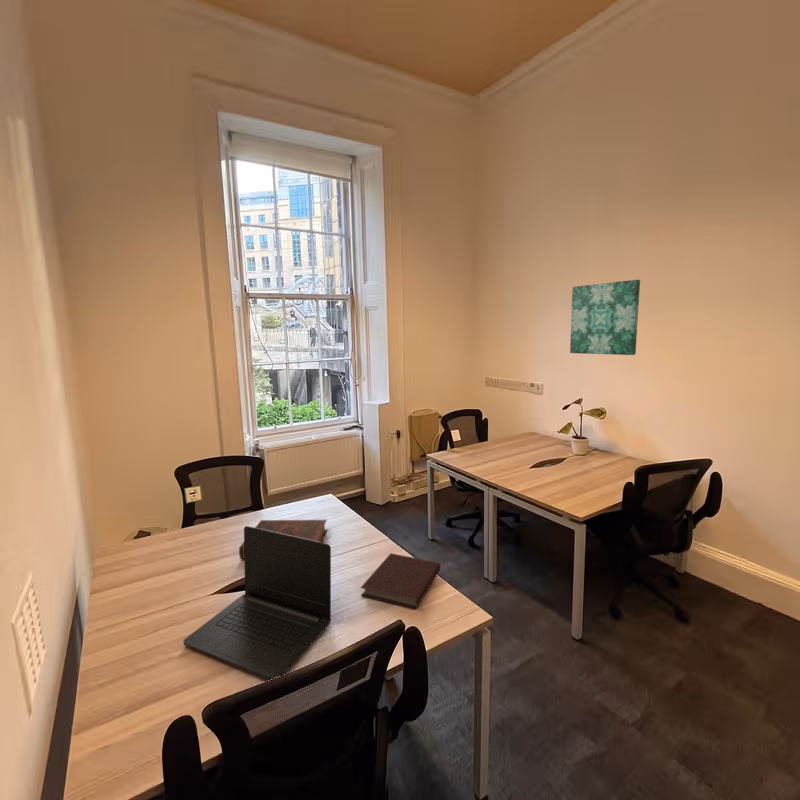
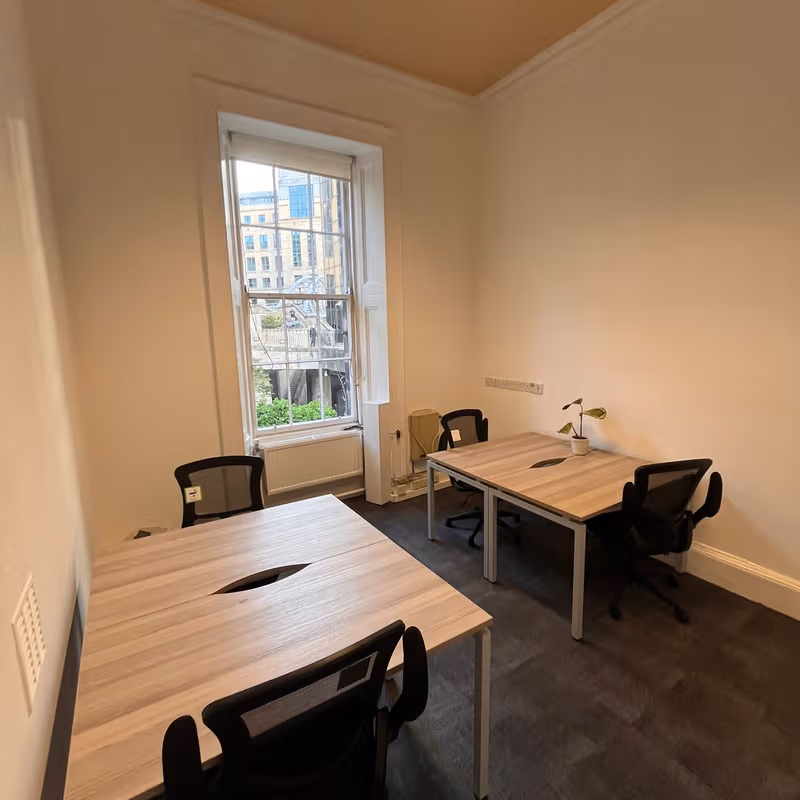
- wall art [569,279,641,356]
- notebook [360,552,441,610]
- laptop [182,525,332,681]
- book [238,519,328,560]
